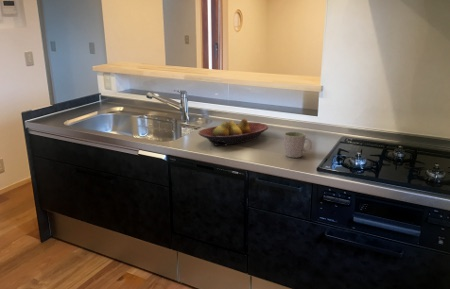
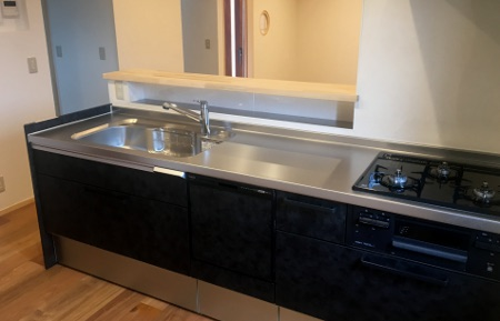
- mug [283,131,313,159]
- fruit bowl [197,118,269,147]
